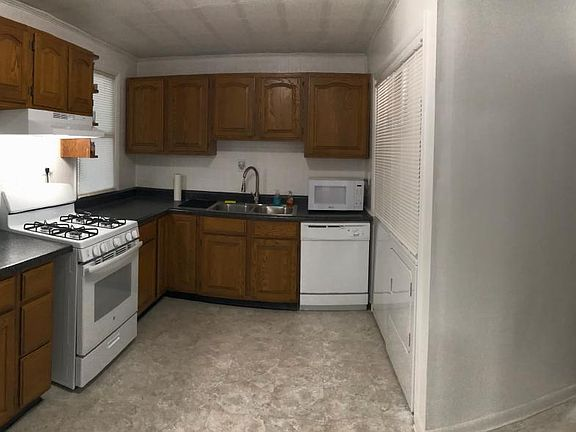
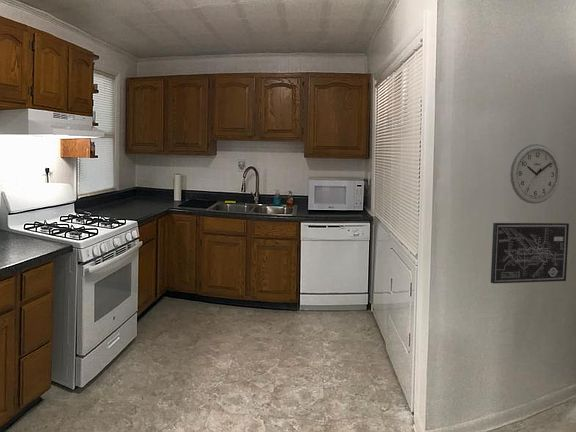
+ wall clock [509,143,561,205]
+ wall art [490,222,570,285]
